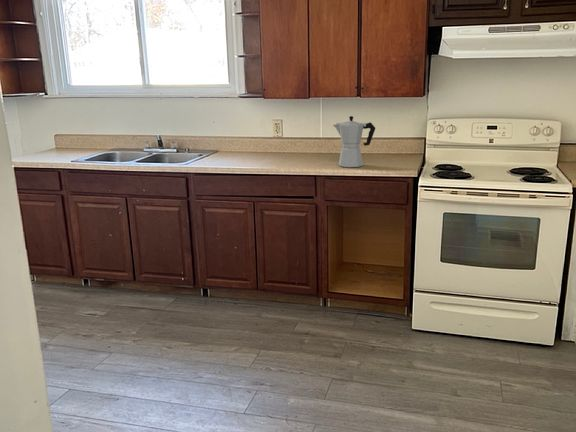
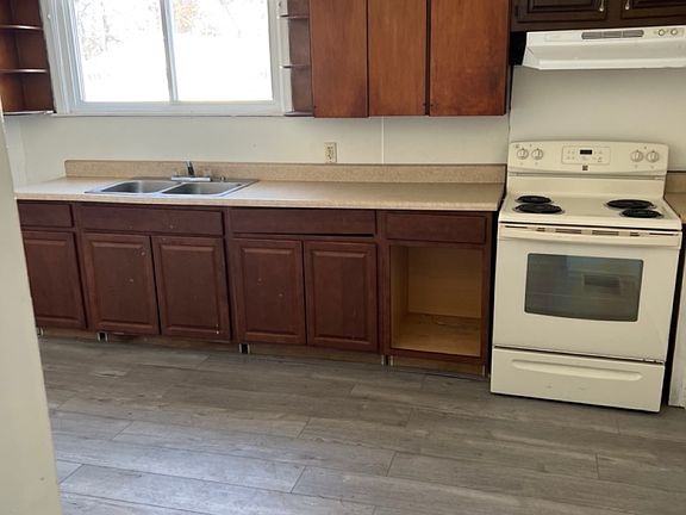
- moka pot [332,115,376,168]
